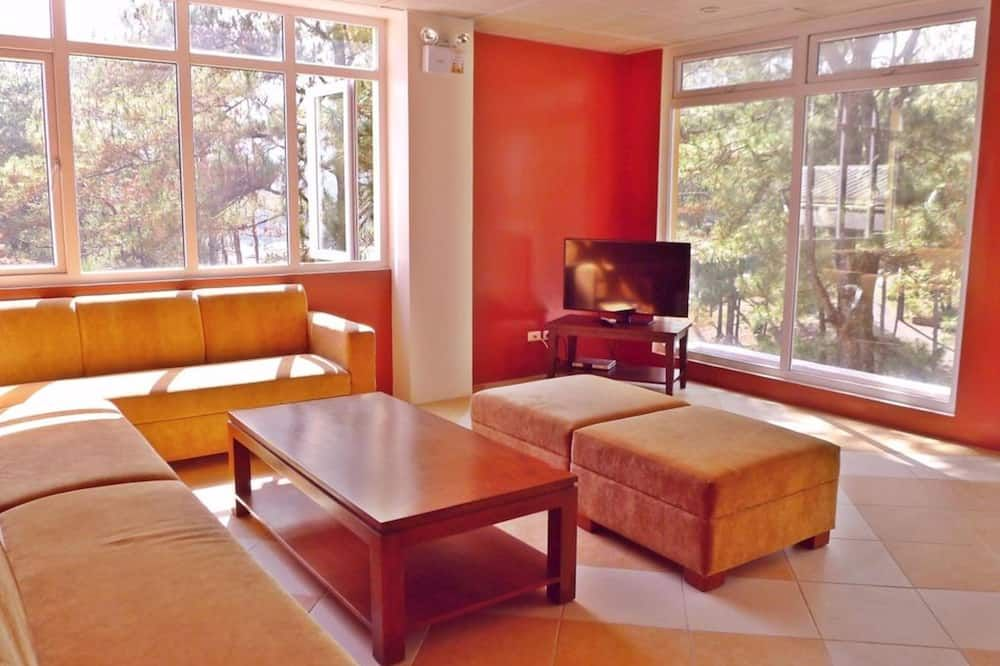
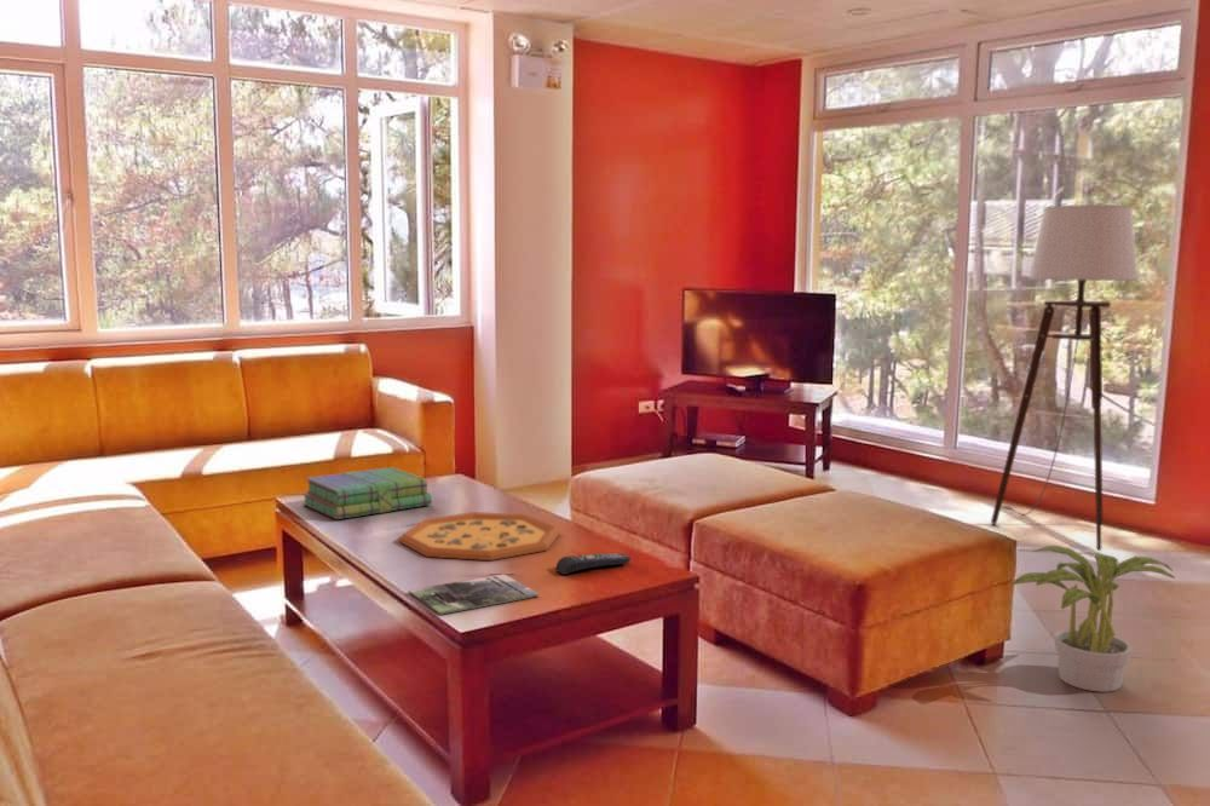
+ remote control [554,552,632,576]
+ stack of books [301,466,433,520]
+ decorative tray [398,511,561,562]
+ potted plant [1010,545,1176,693]
+ magazine [408,572,540,616]
+ floor lamp [990,203,1140,552]
